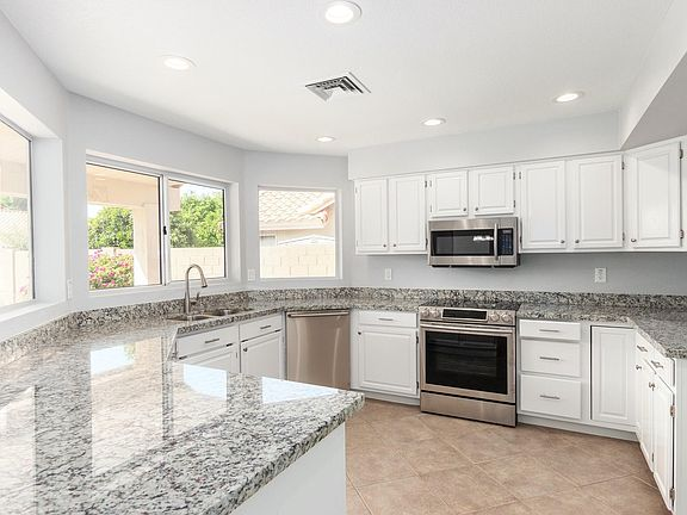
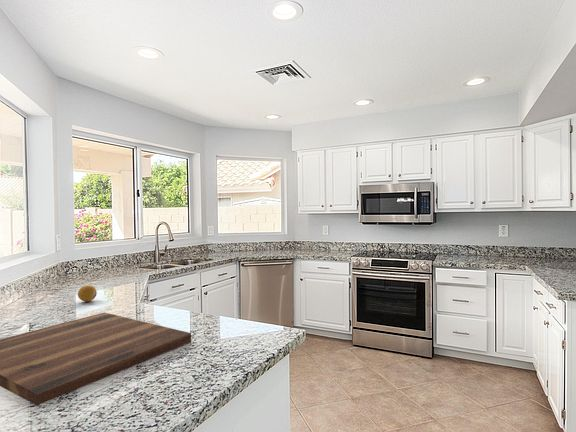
+ fruit [77,284,98,303]
+ cutting board [0,312,192,406]
